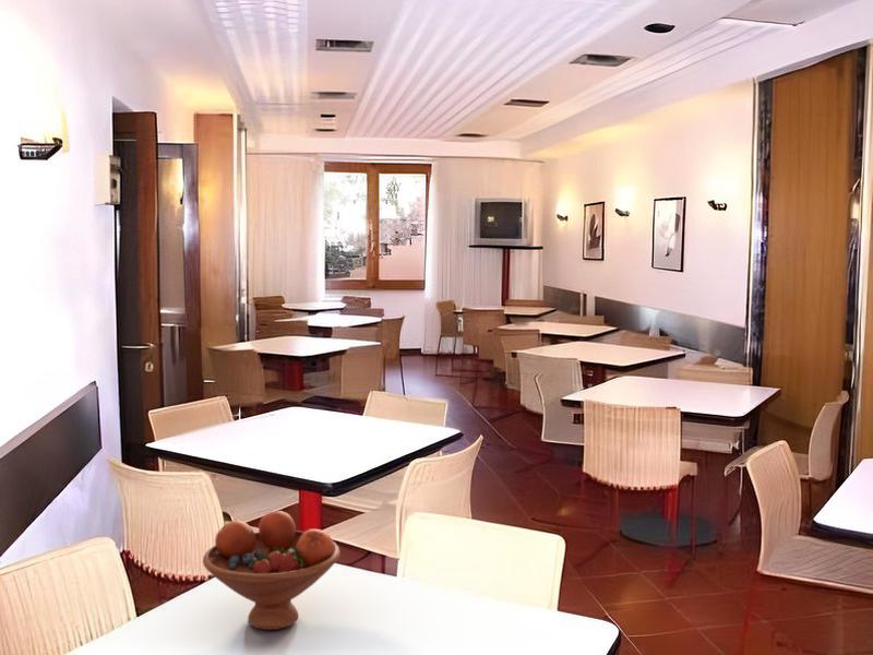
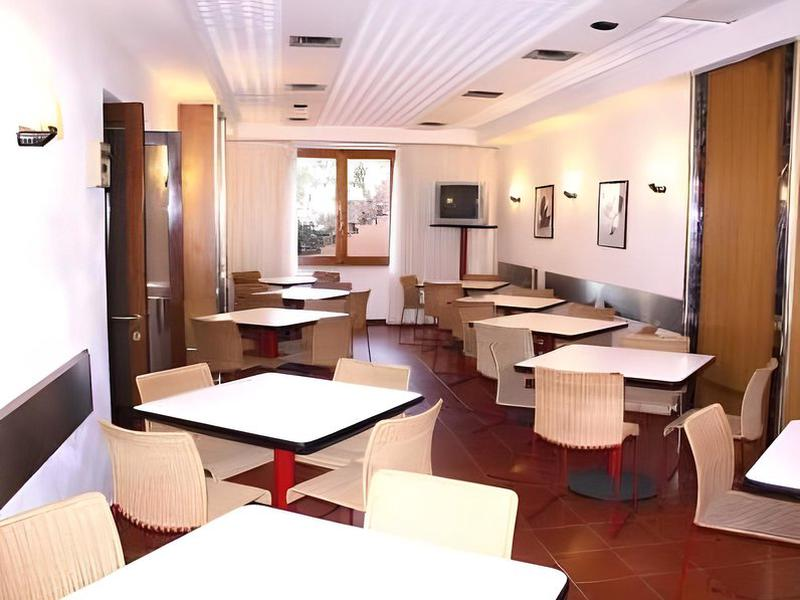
- fruit bowl [202,510,342,631]
